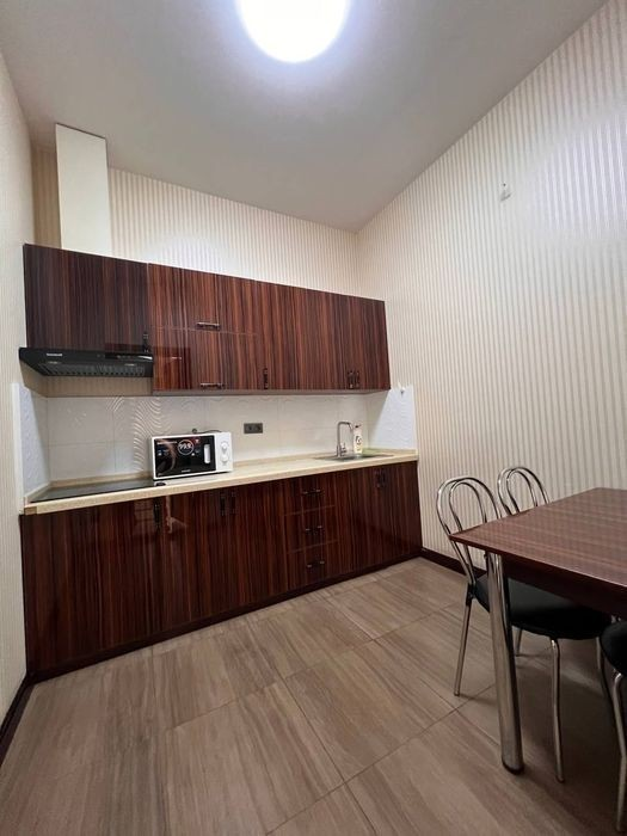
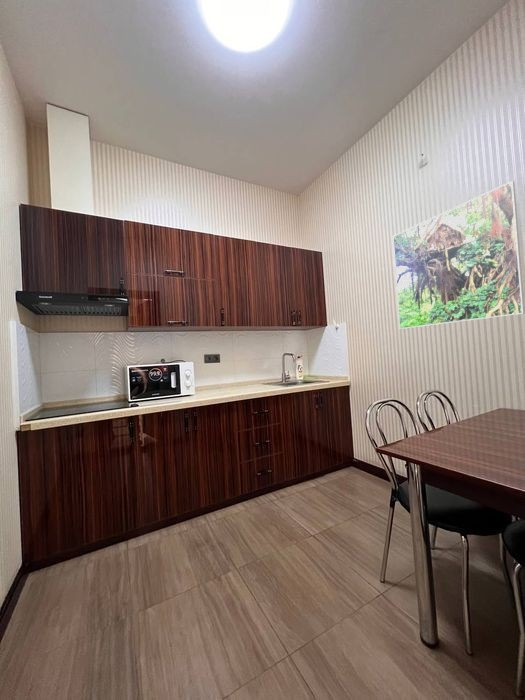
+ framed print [392,180,525,330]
